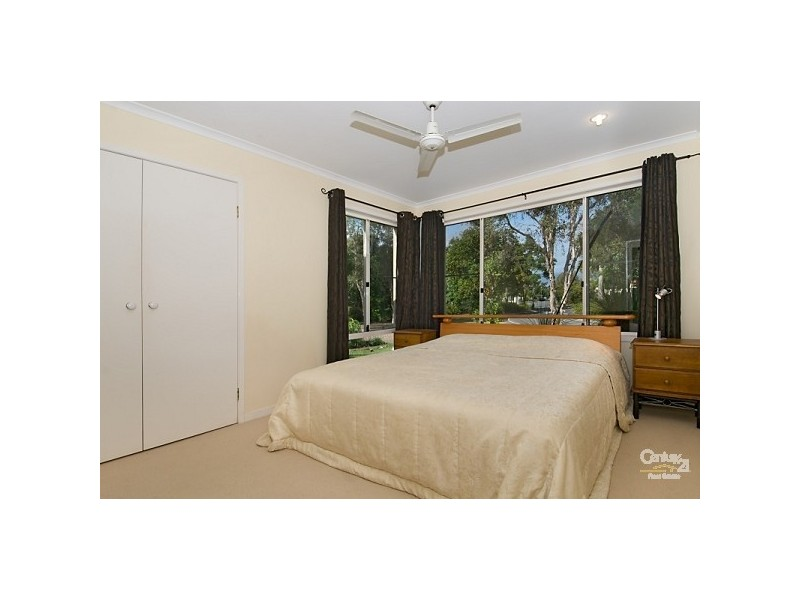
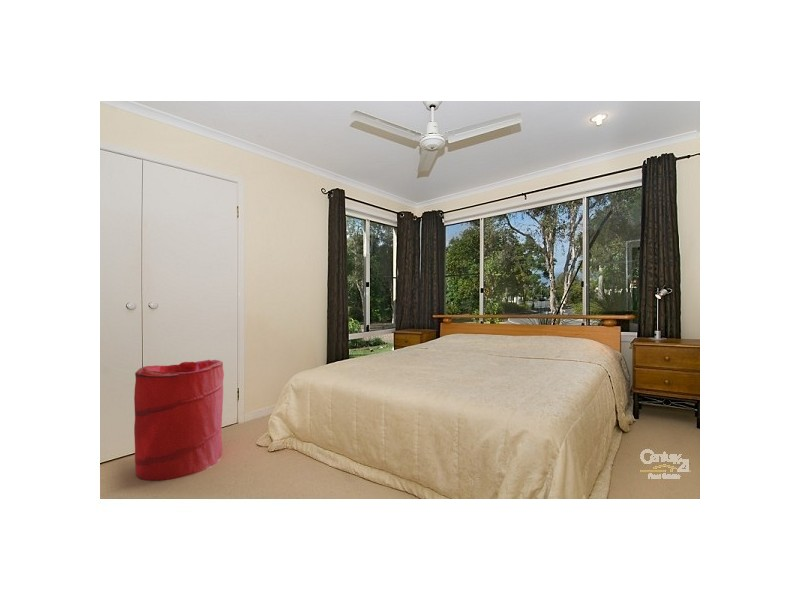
+ laundry hamper [133,359,225,482]
